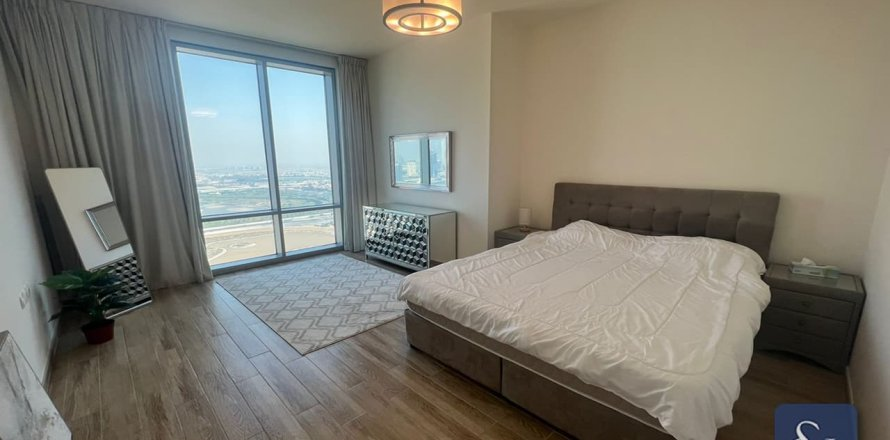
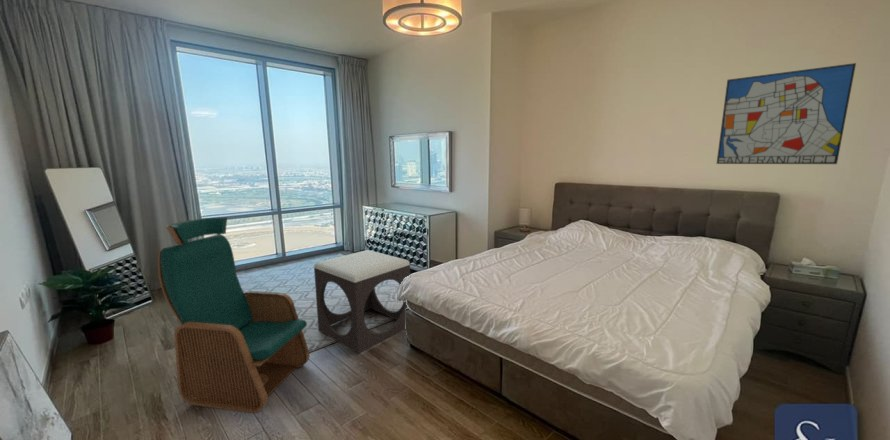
+ footstool [313,249,411,355]
+ wall art [716,62,857,165]
+ armchair [157,216,310,414]
